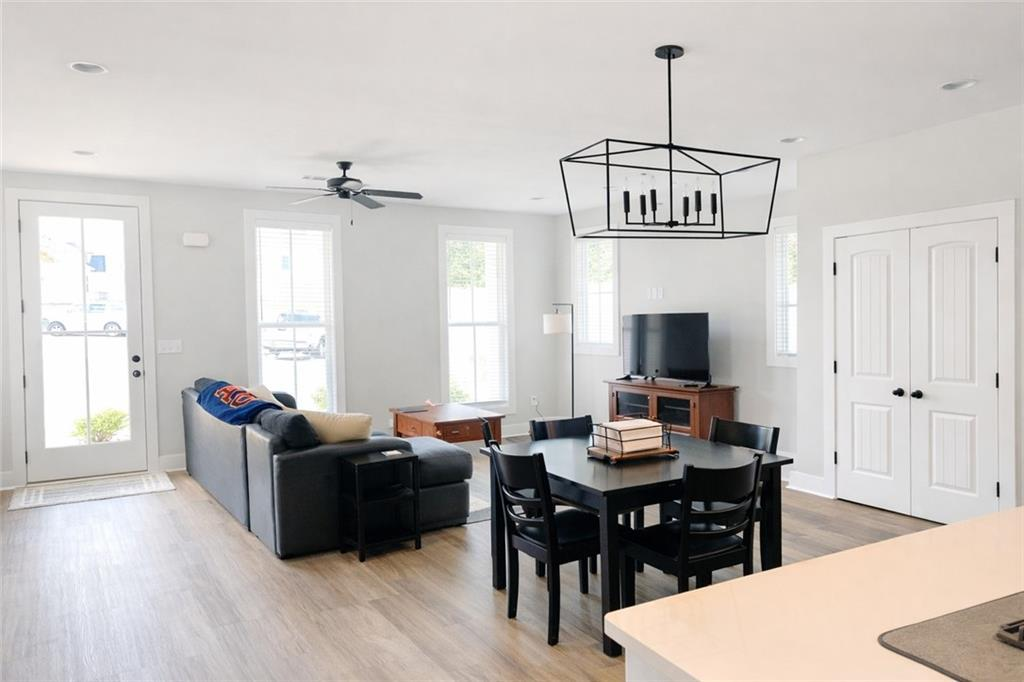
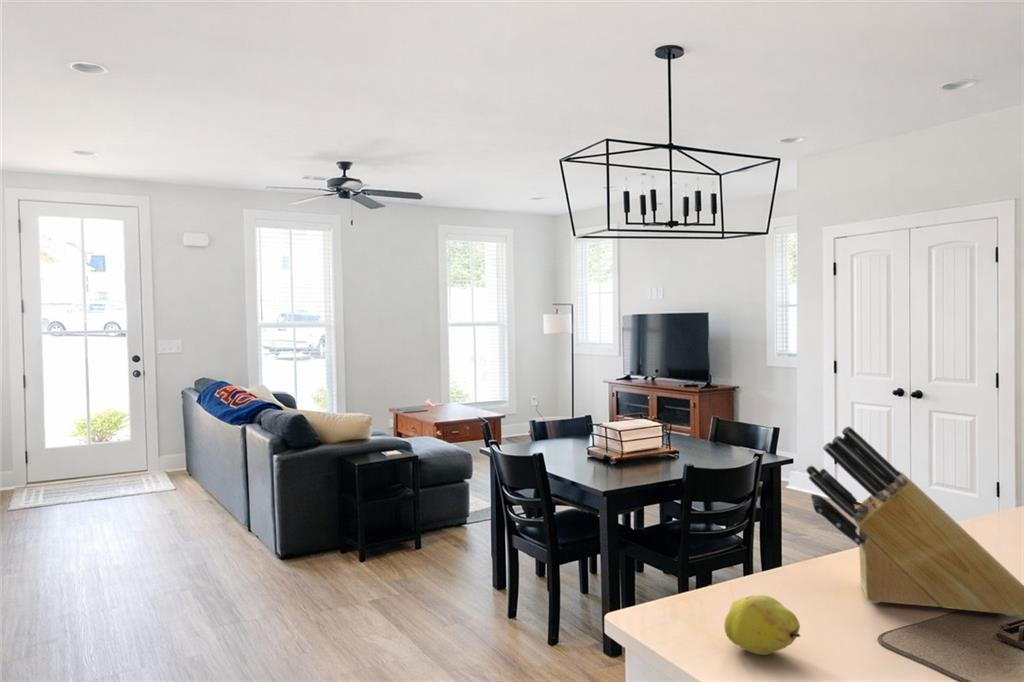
+ fruit [723,594,801,656]
+ knife block [805,425,1024,617]
